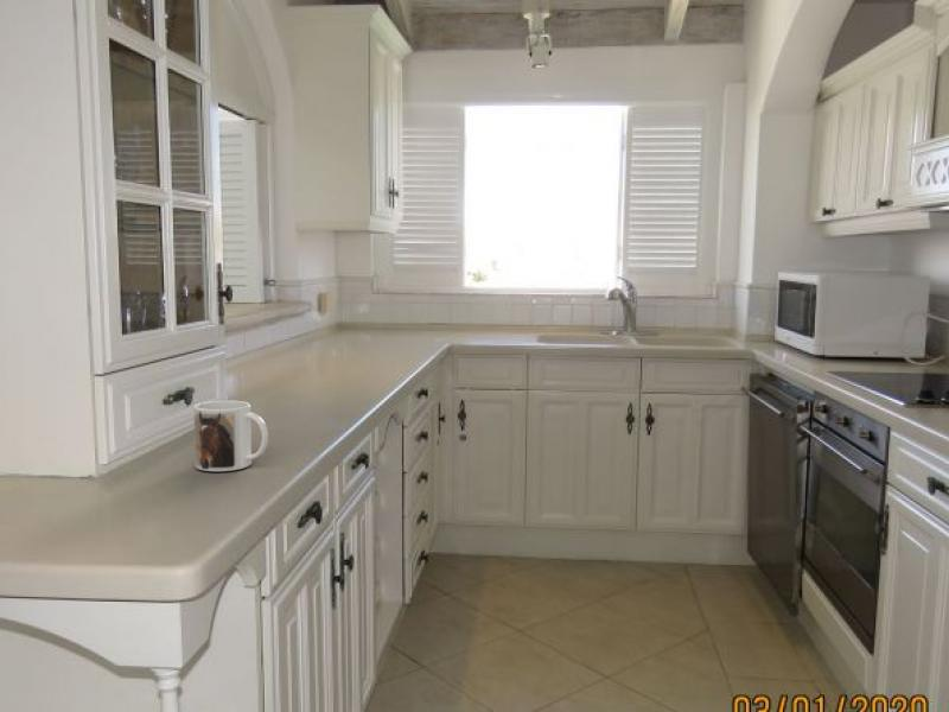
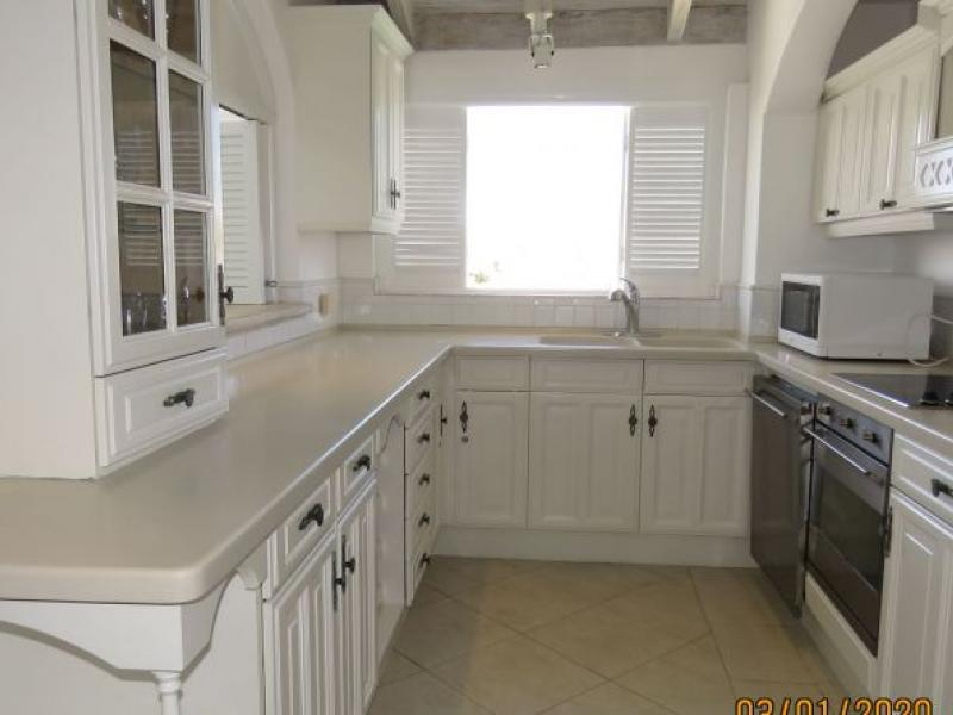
- mug [192,400,269,472]
